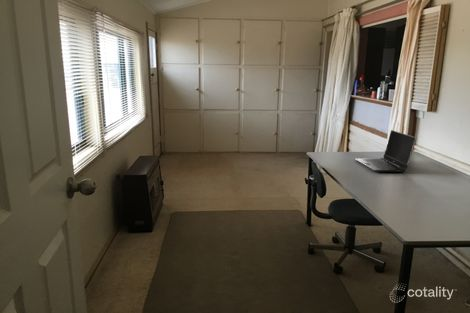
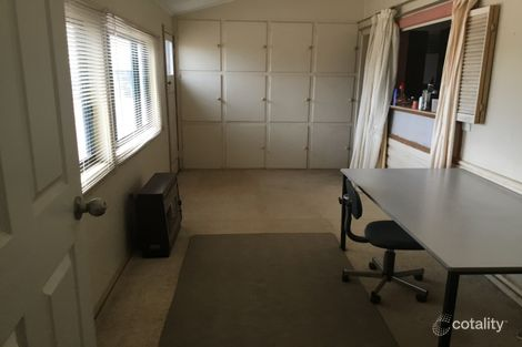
- laptop computer [354,129,417,173]
